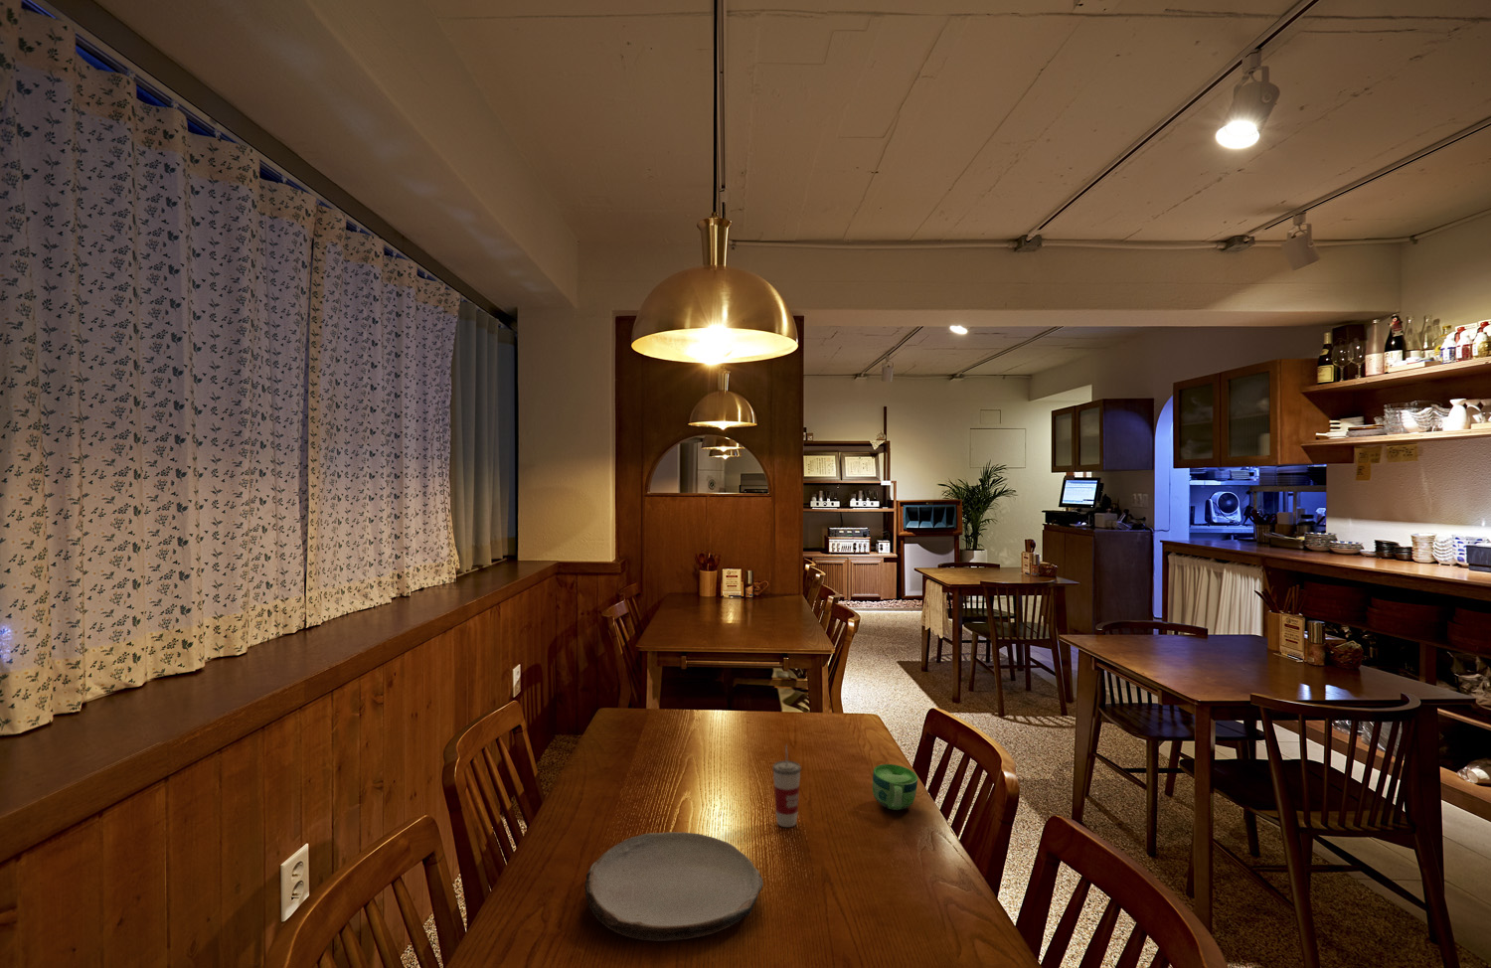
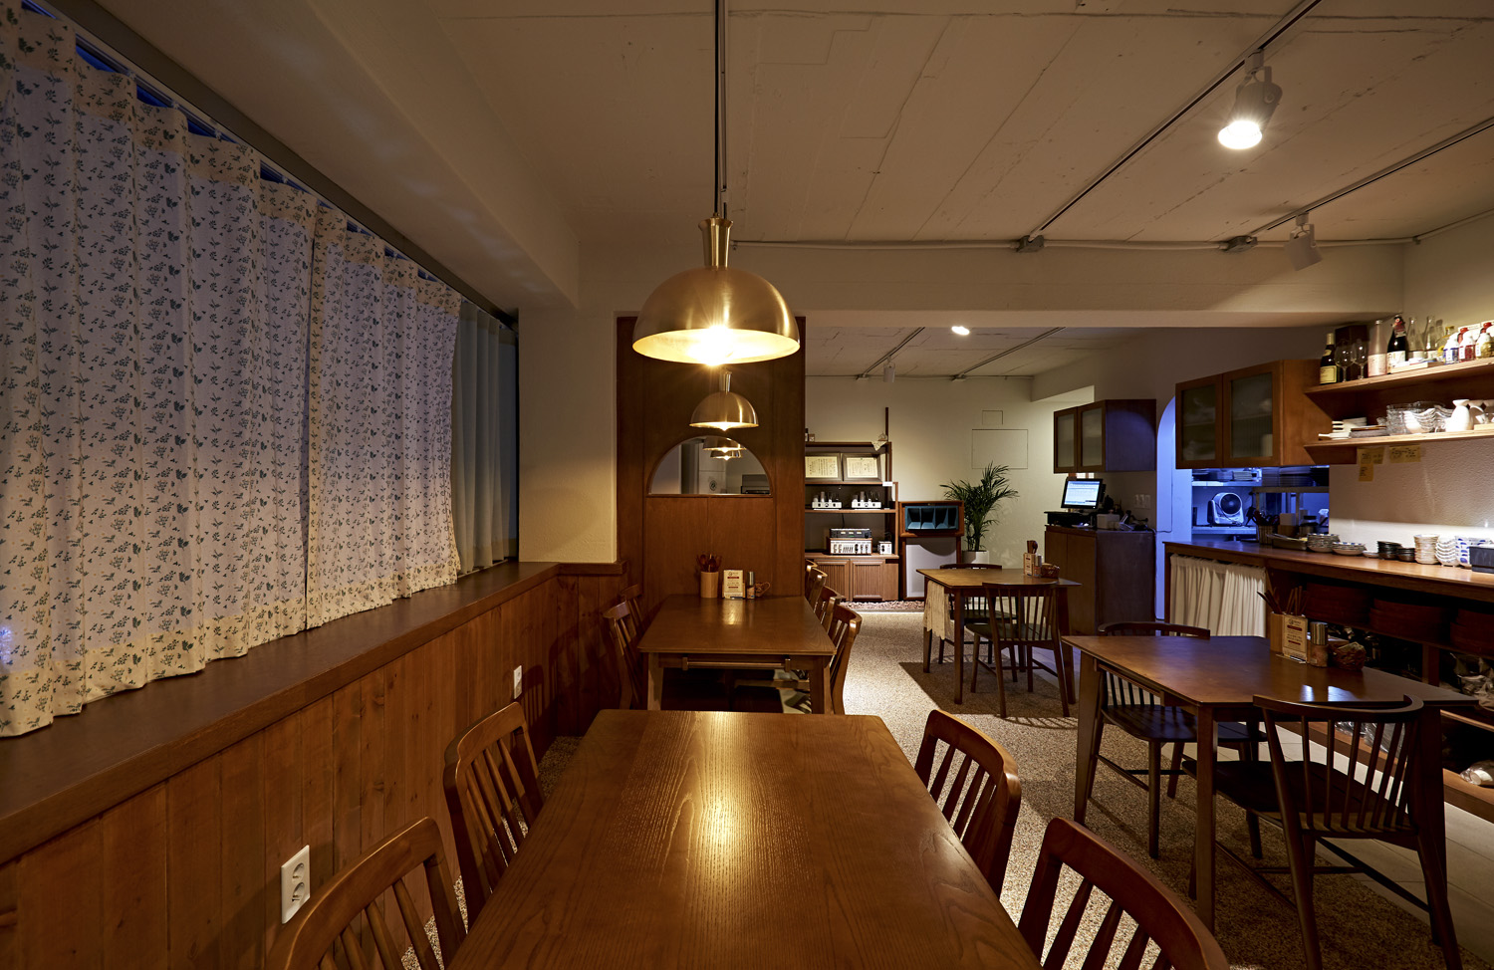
- cup [872,764,918,810]
- plate [584,831,764,942]
- cup [772,743,802,828]
